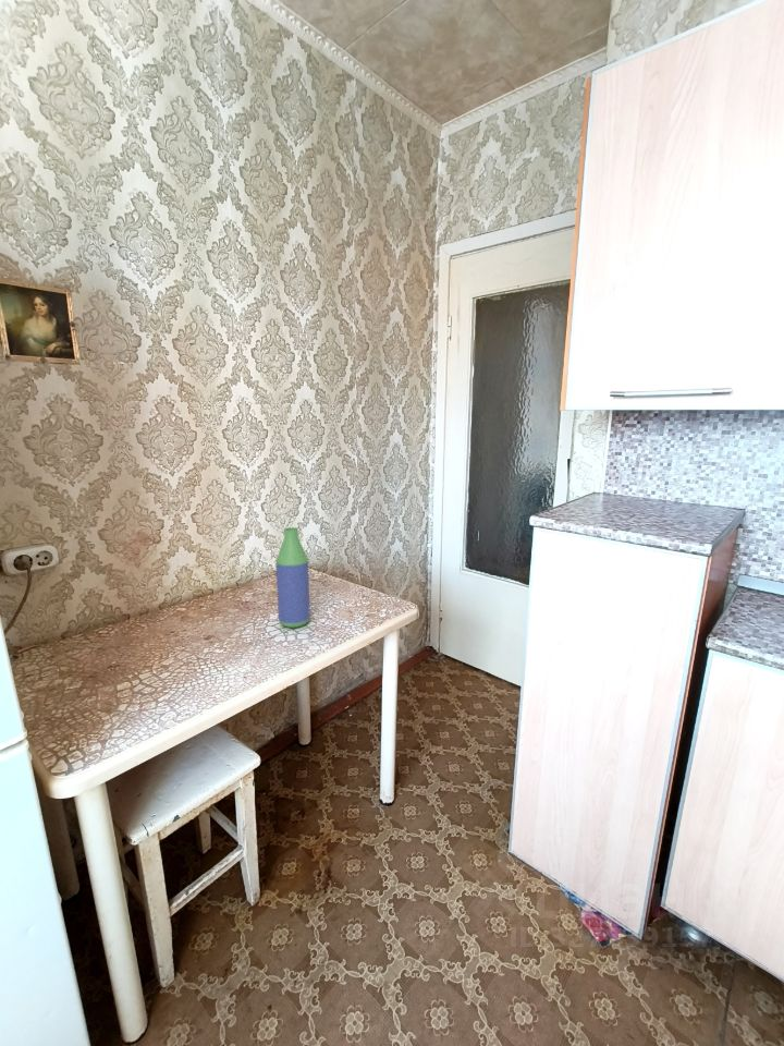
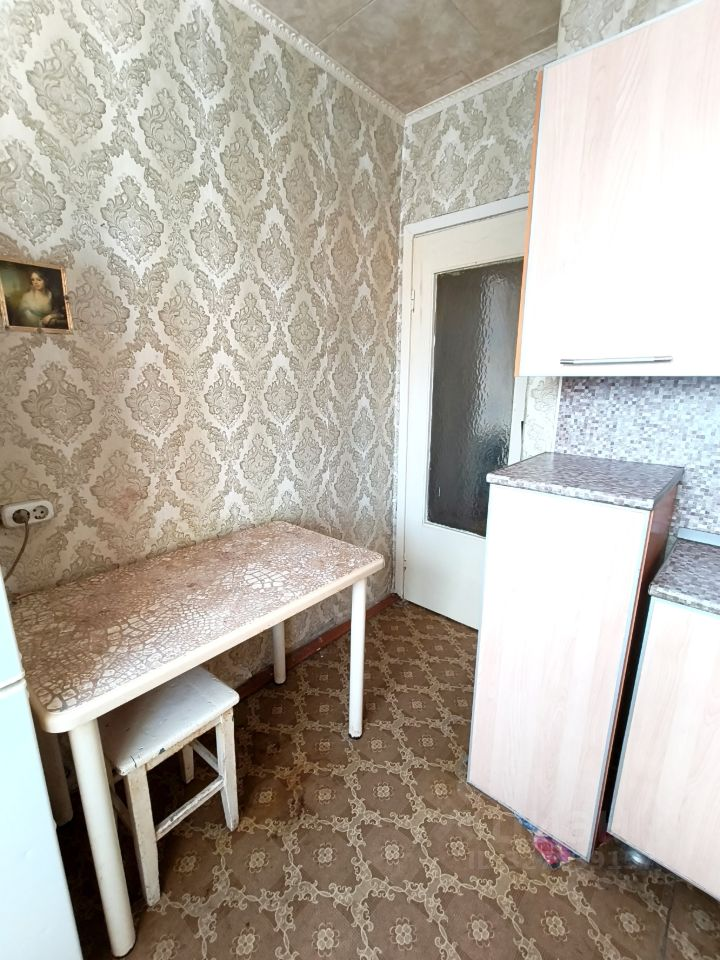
- bottle [274,526,311,629]
